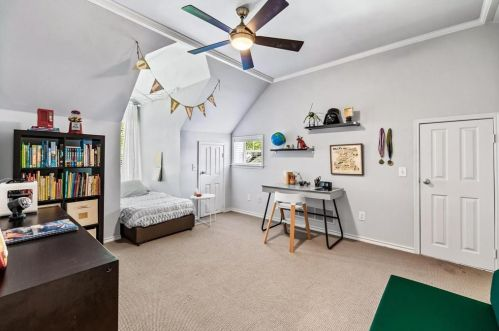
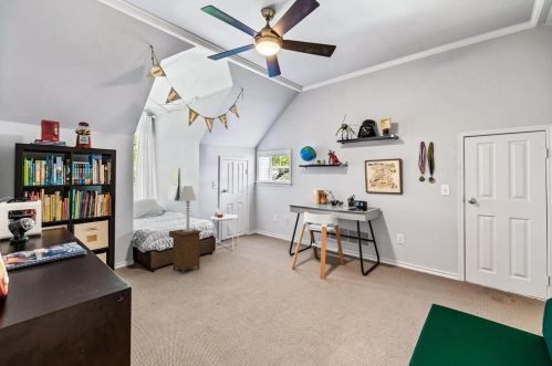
+ table lamp [178,185,198,232]
+ nightstand [168,228,202,274]
